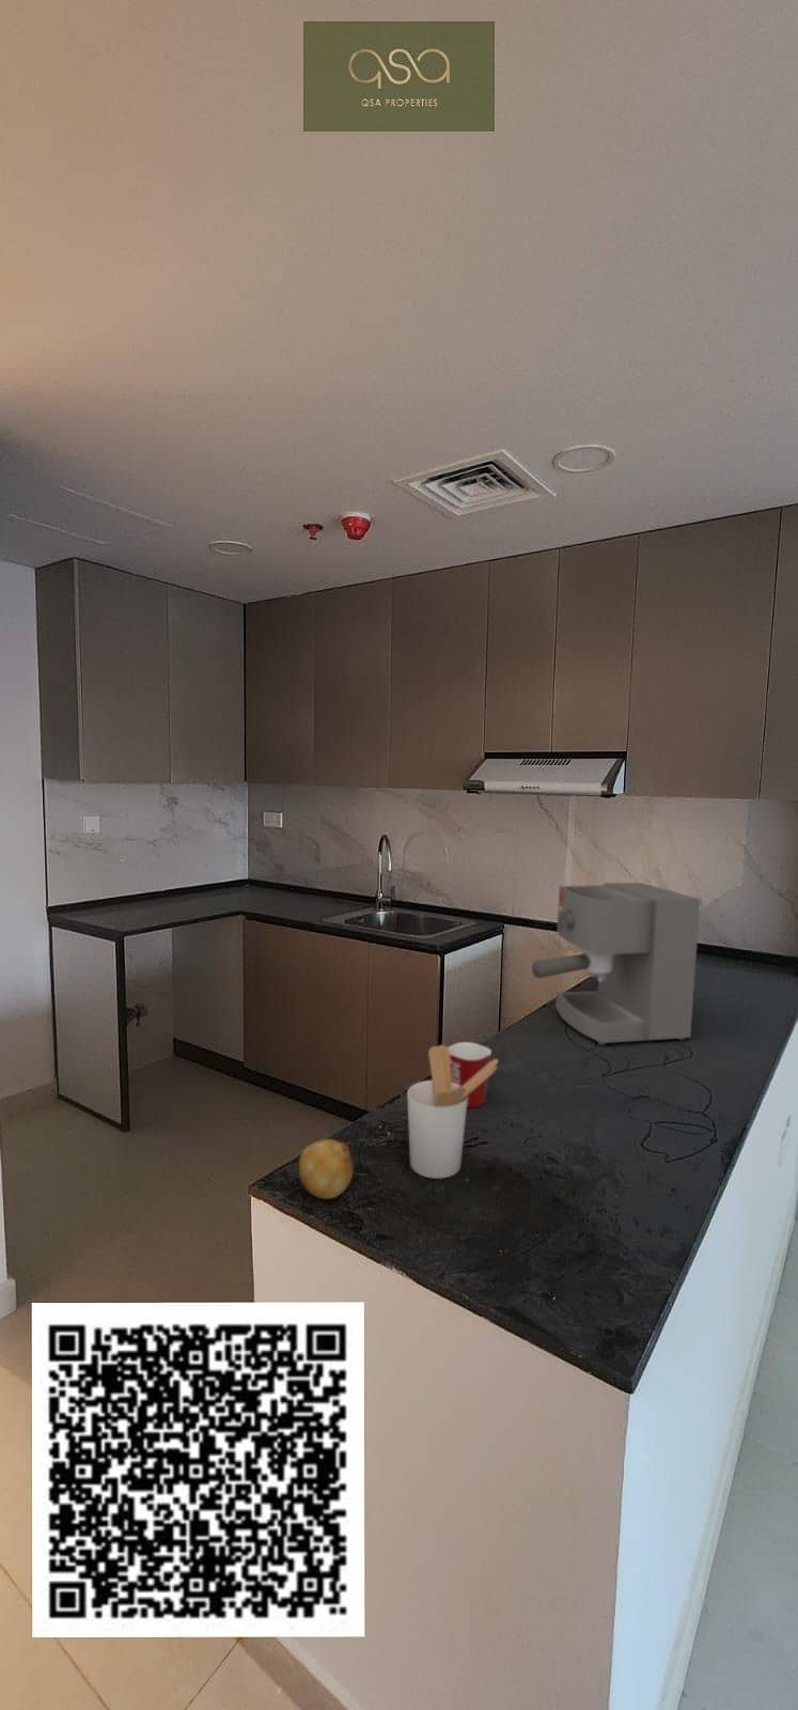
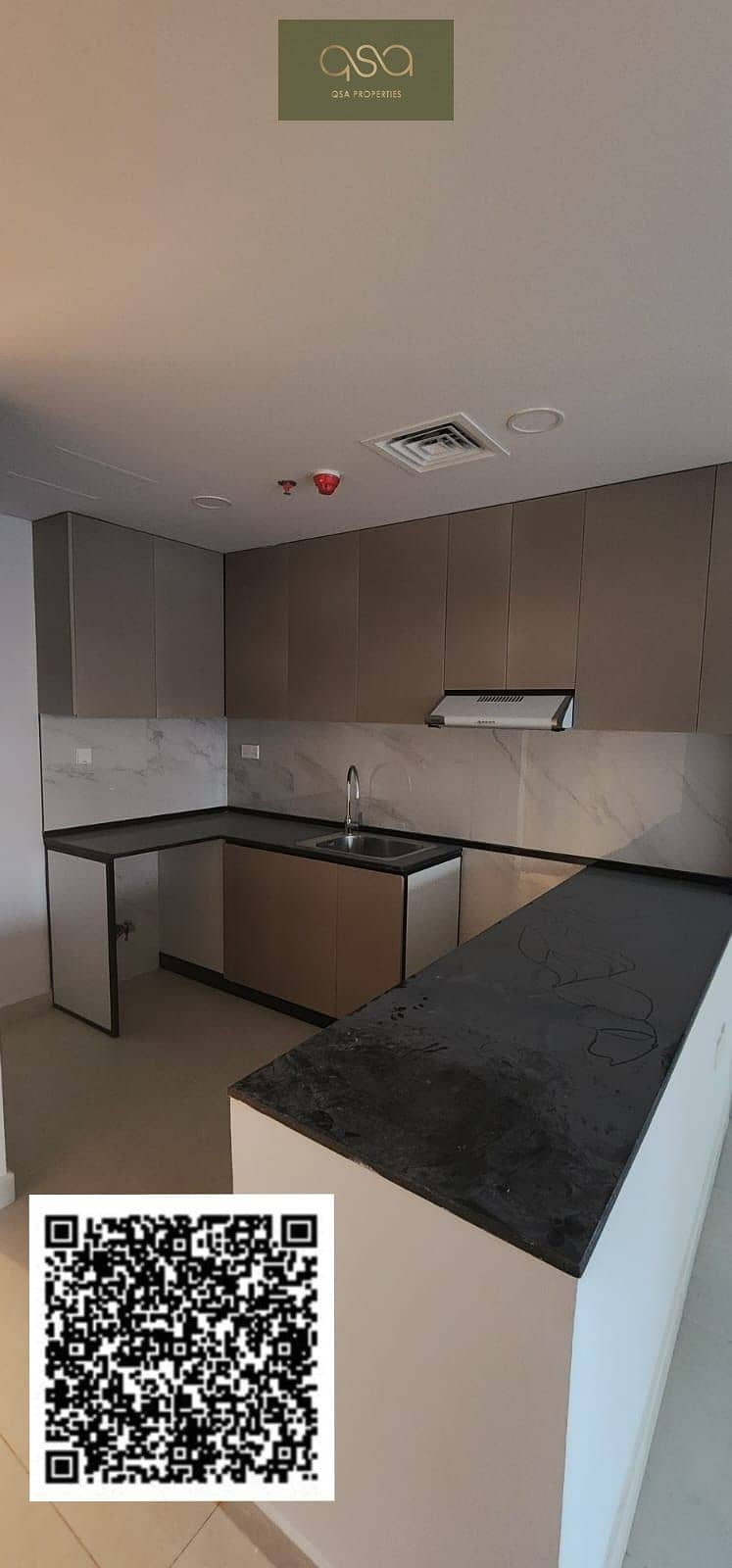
- fruit [298,1139,353,1201]
- coffee maker [531,882,701,1046]
- utensil holder [406,1044,499,1180]
- mug [447,1041,493,1108]
